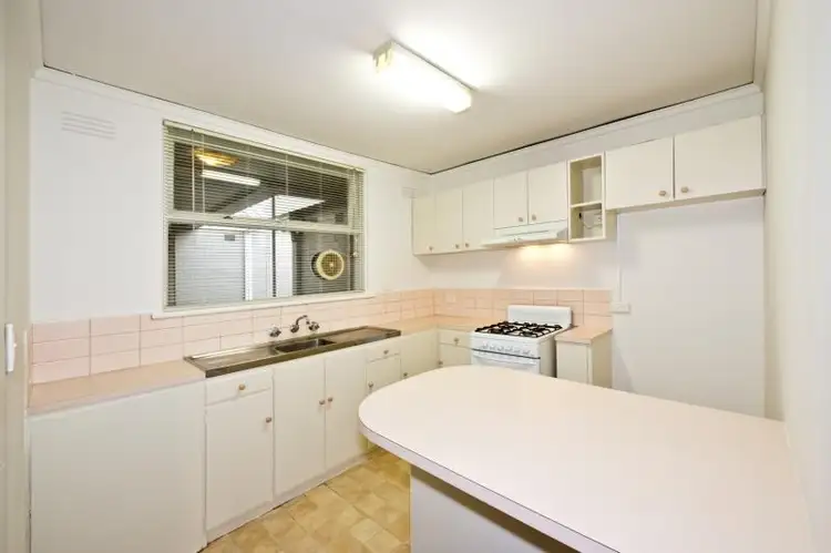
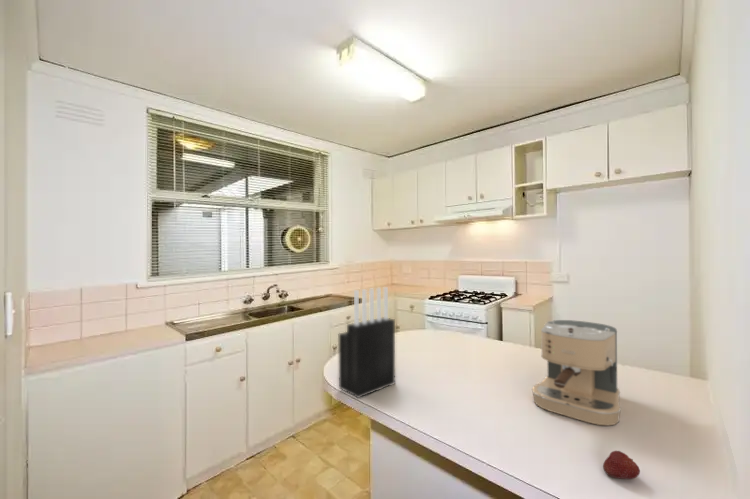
+ fruit [602,450,641,480]
+ coffee maker [531,319,622,426]
+ knife block [338,286,396,399]
